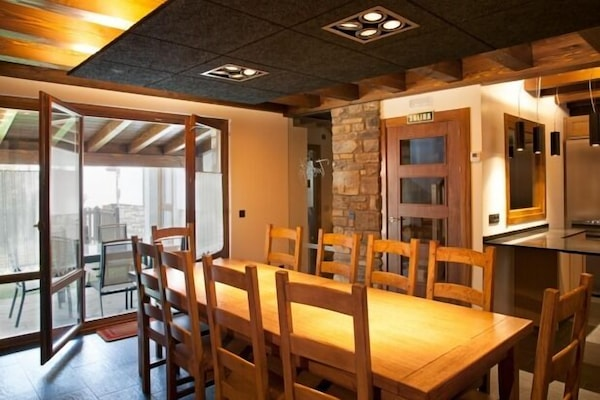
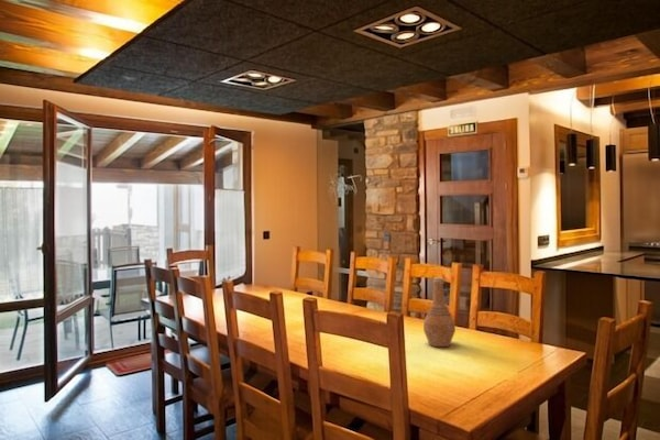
+ vase [422,276,457,348]
